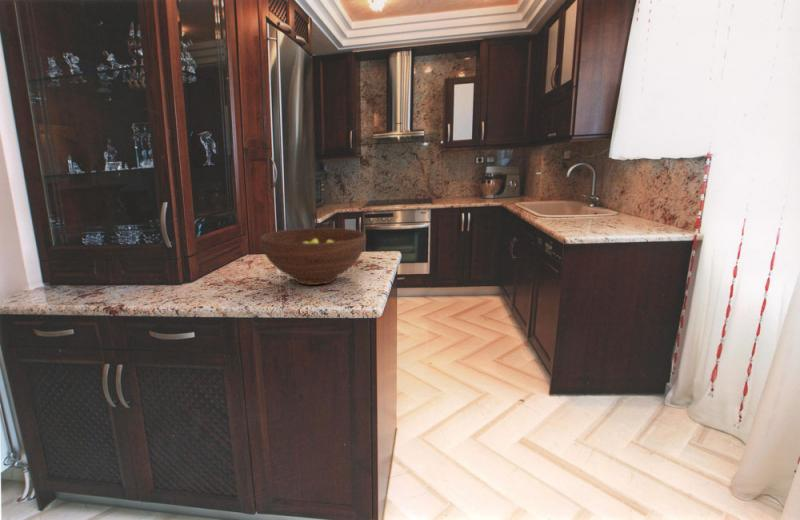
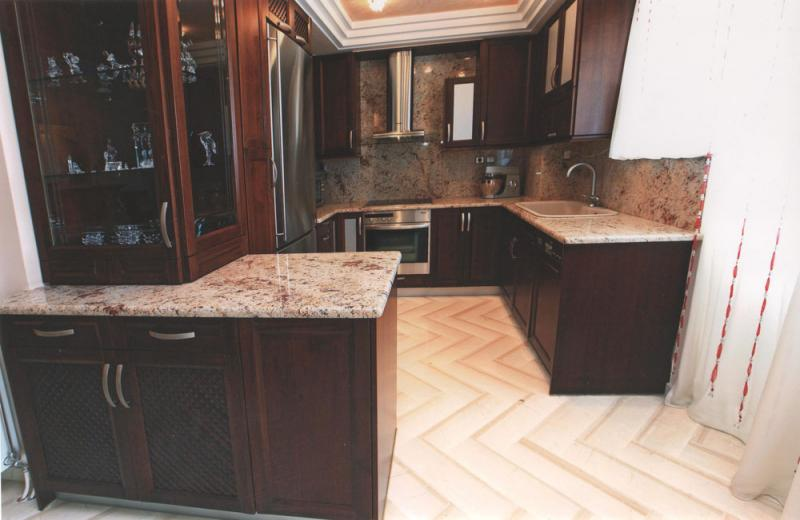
- fruit bowl [259,227,367,286]
